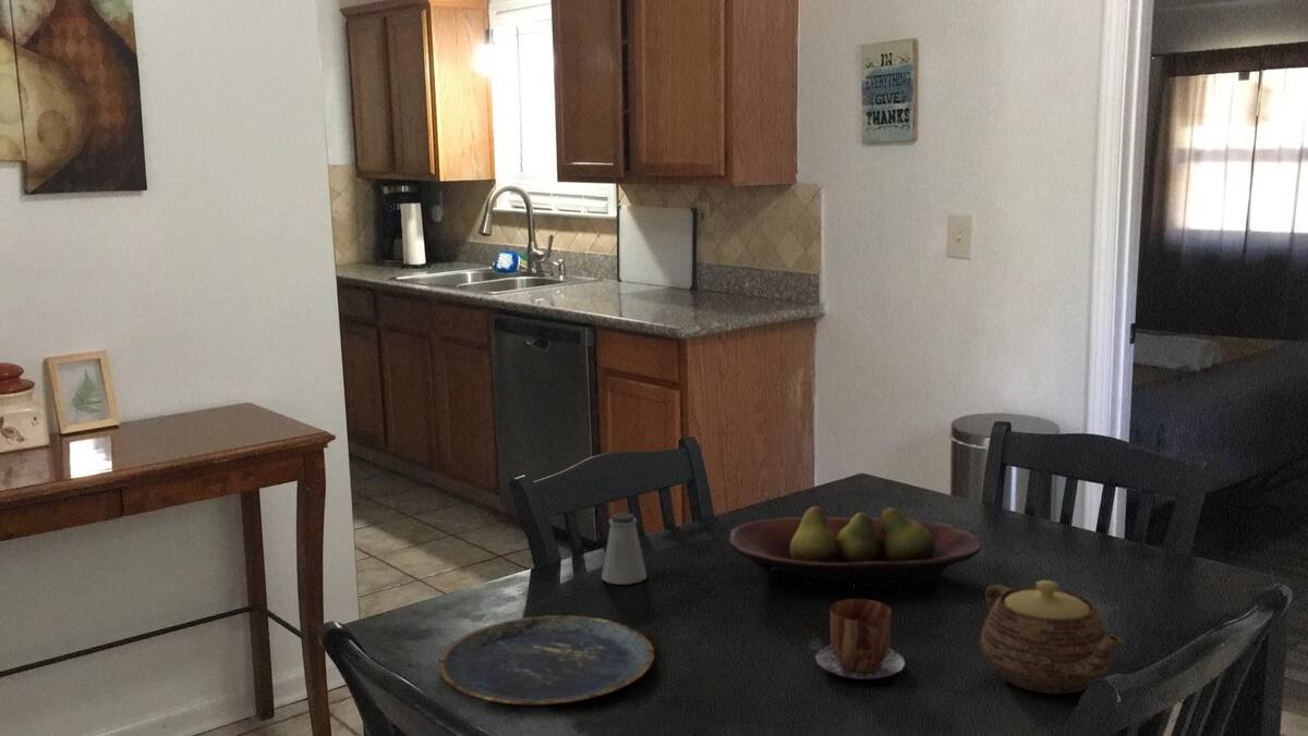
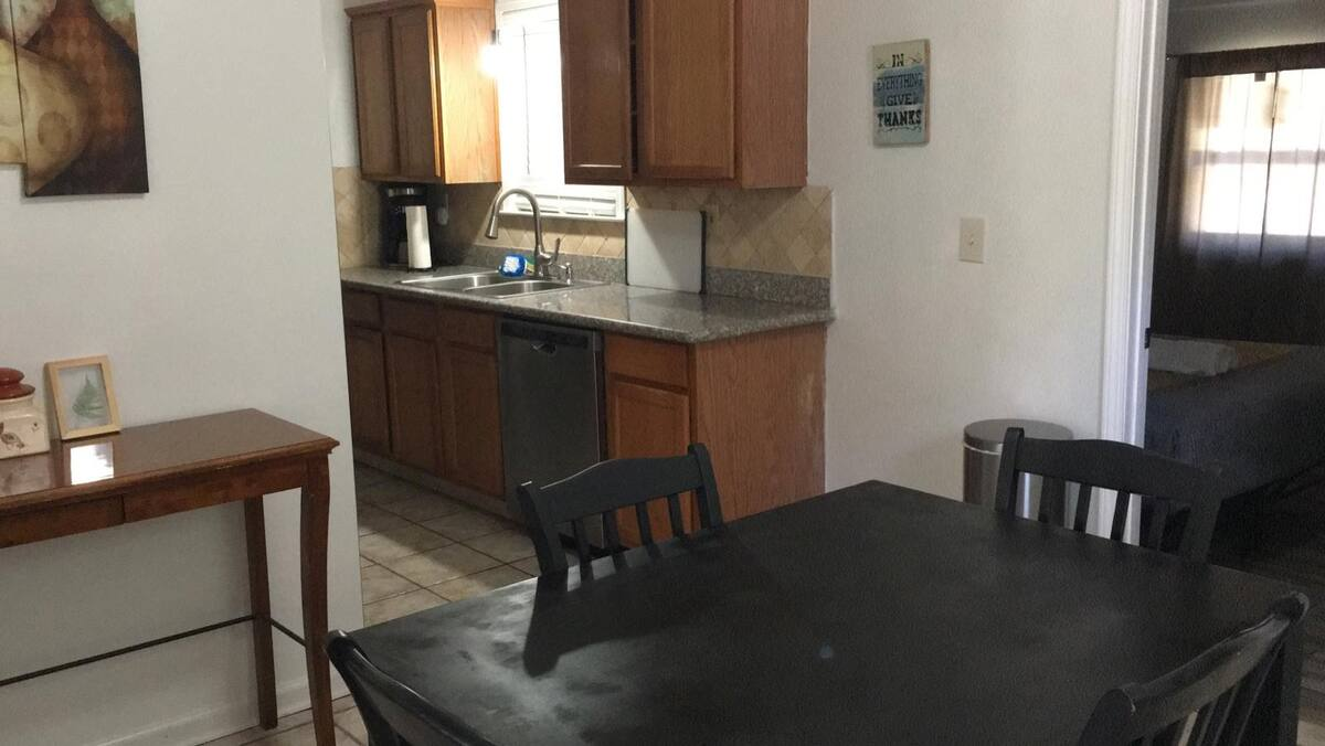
- fruit bowl [728,505,982,588]
- teapot [979,579,1126,695]
- saltshaker [601,512,647,586]
- plate [438,614,655,707]
- mug [814,598,906,680]
